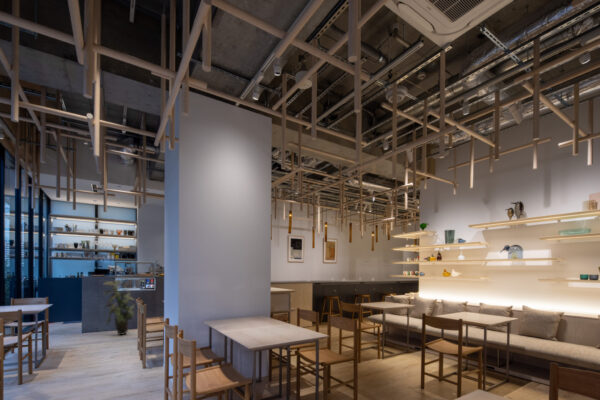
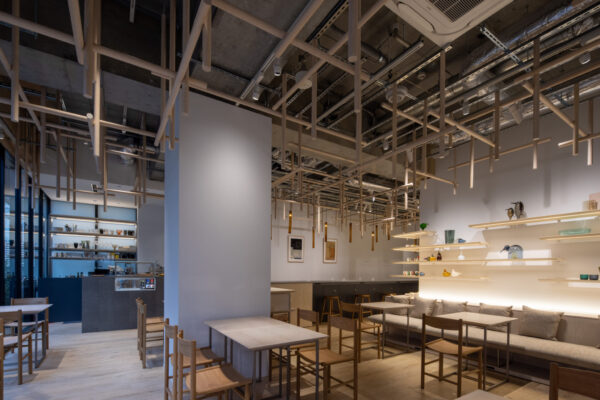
- indoor plant [101,276,137,337]
